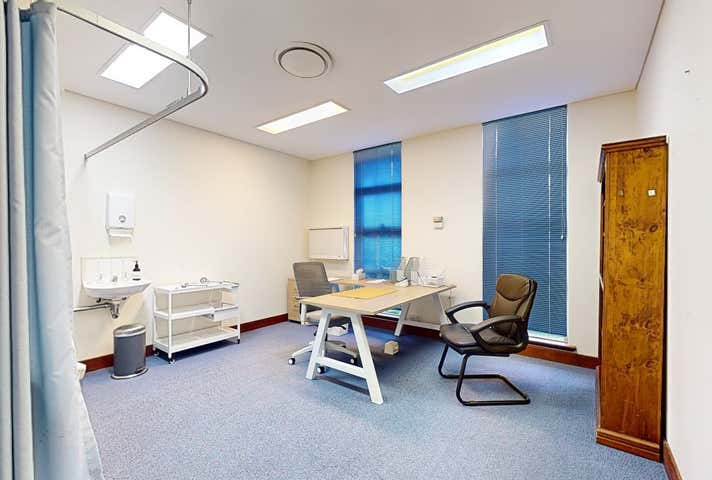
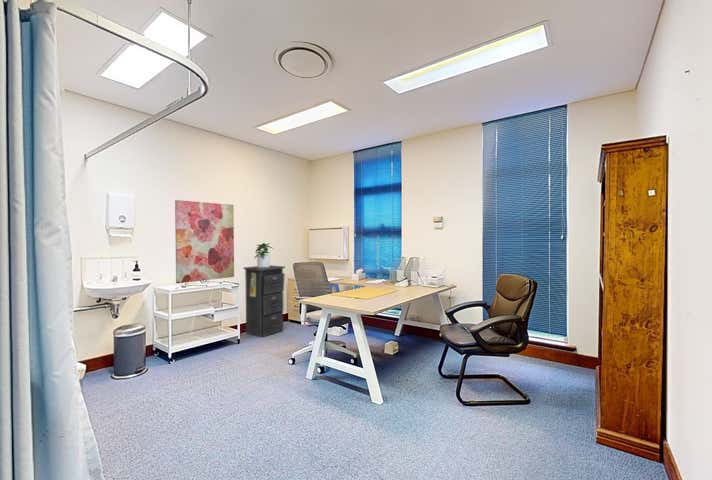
+ potted plant [253,242,273,268]
+ wall art [174,199,235,284]
+ filing cabinet [242,264,286,339]
